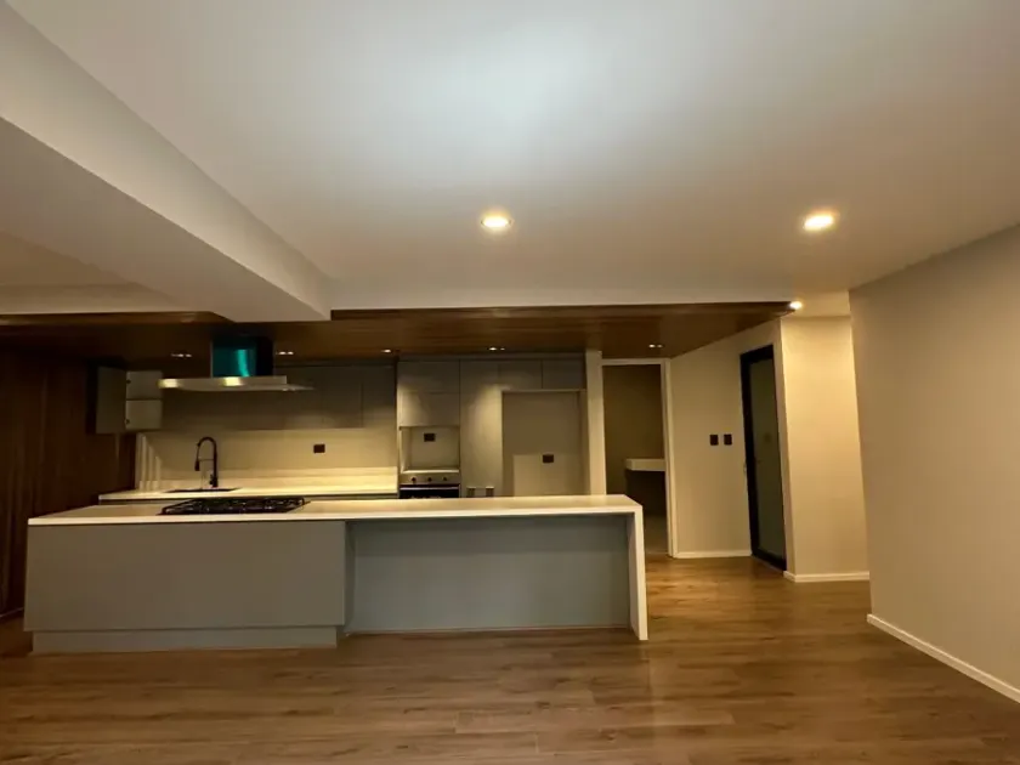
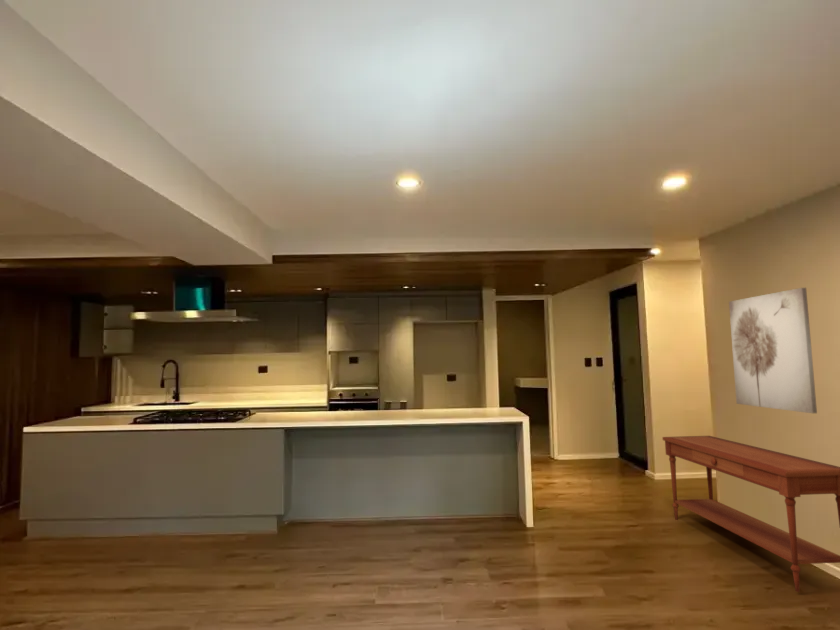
+ console table [661,435,840,593]
+ wall art [728,287,818,414]
